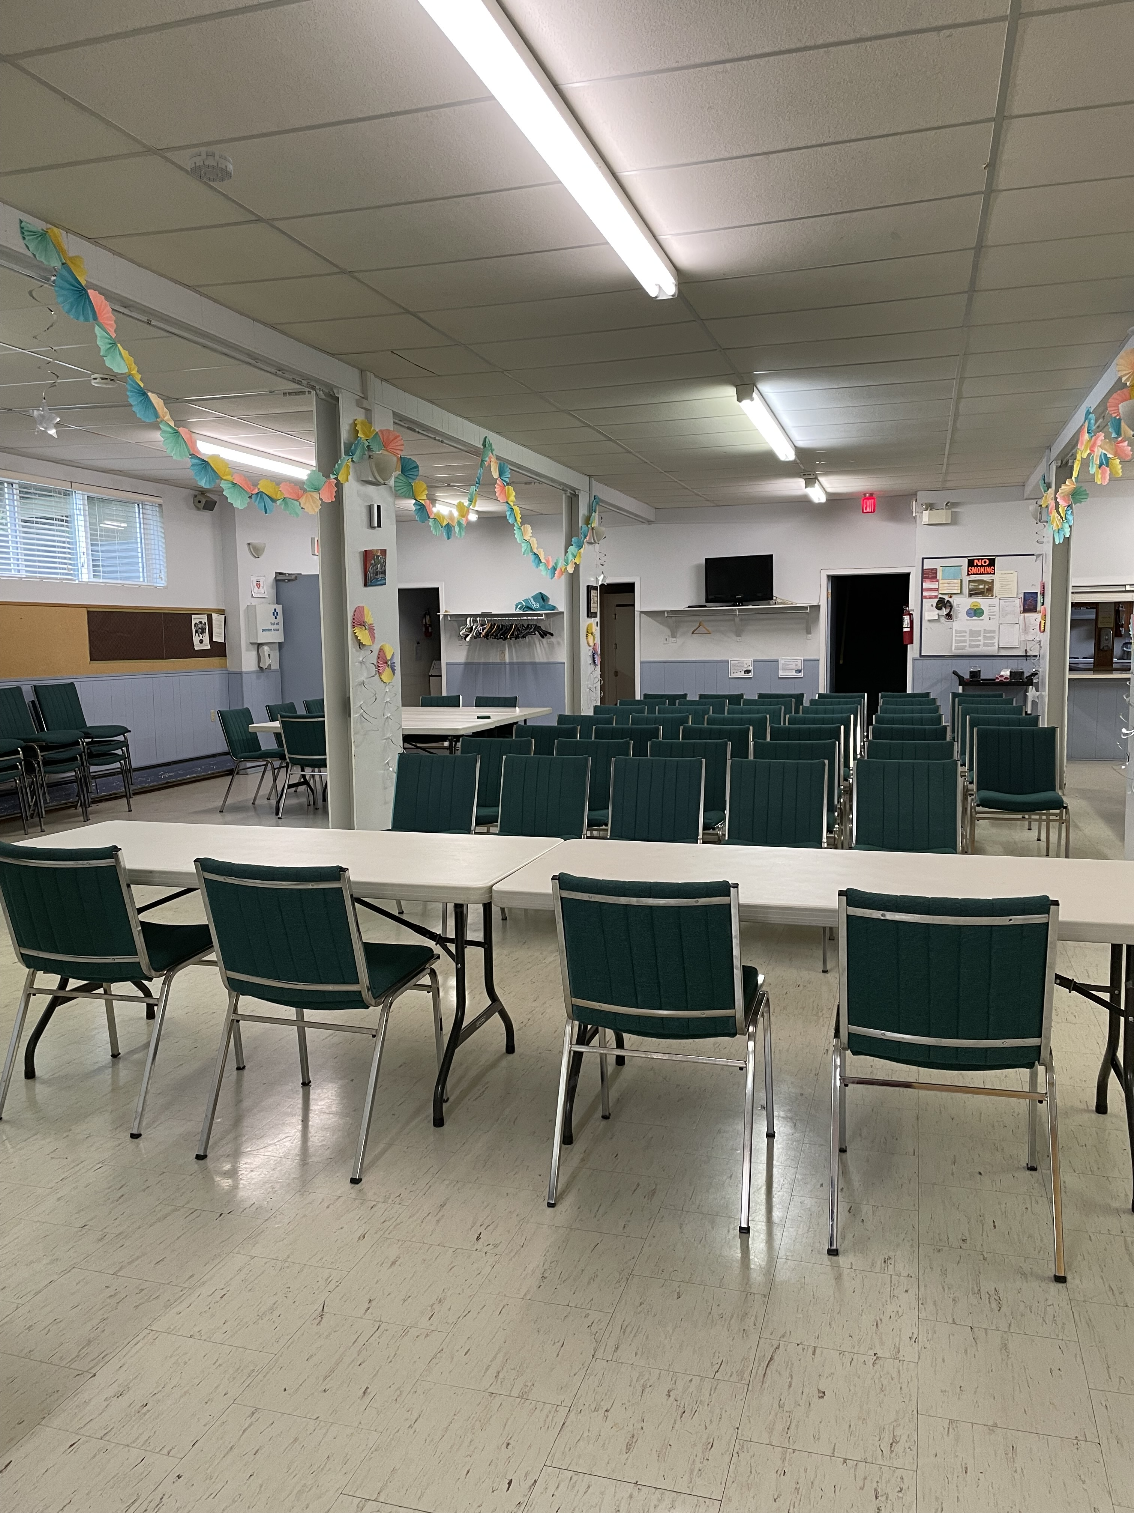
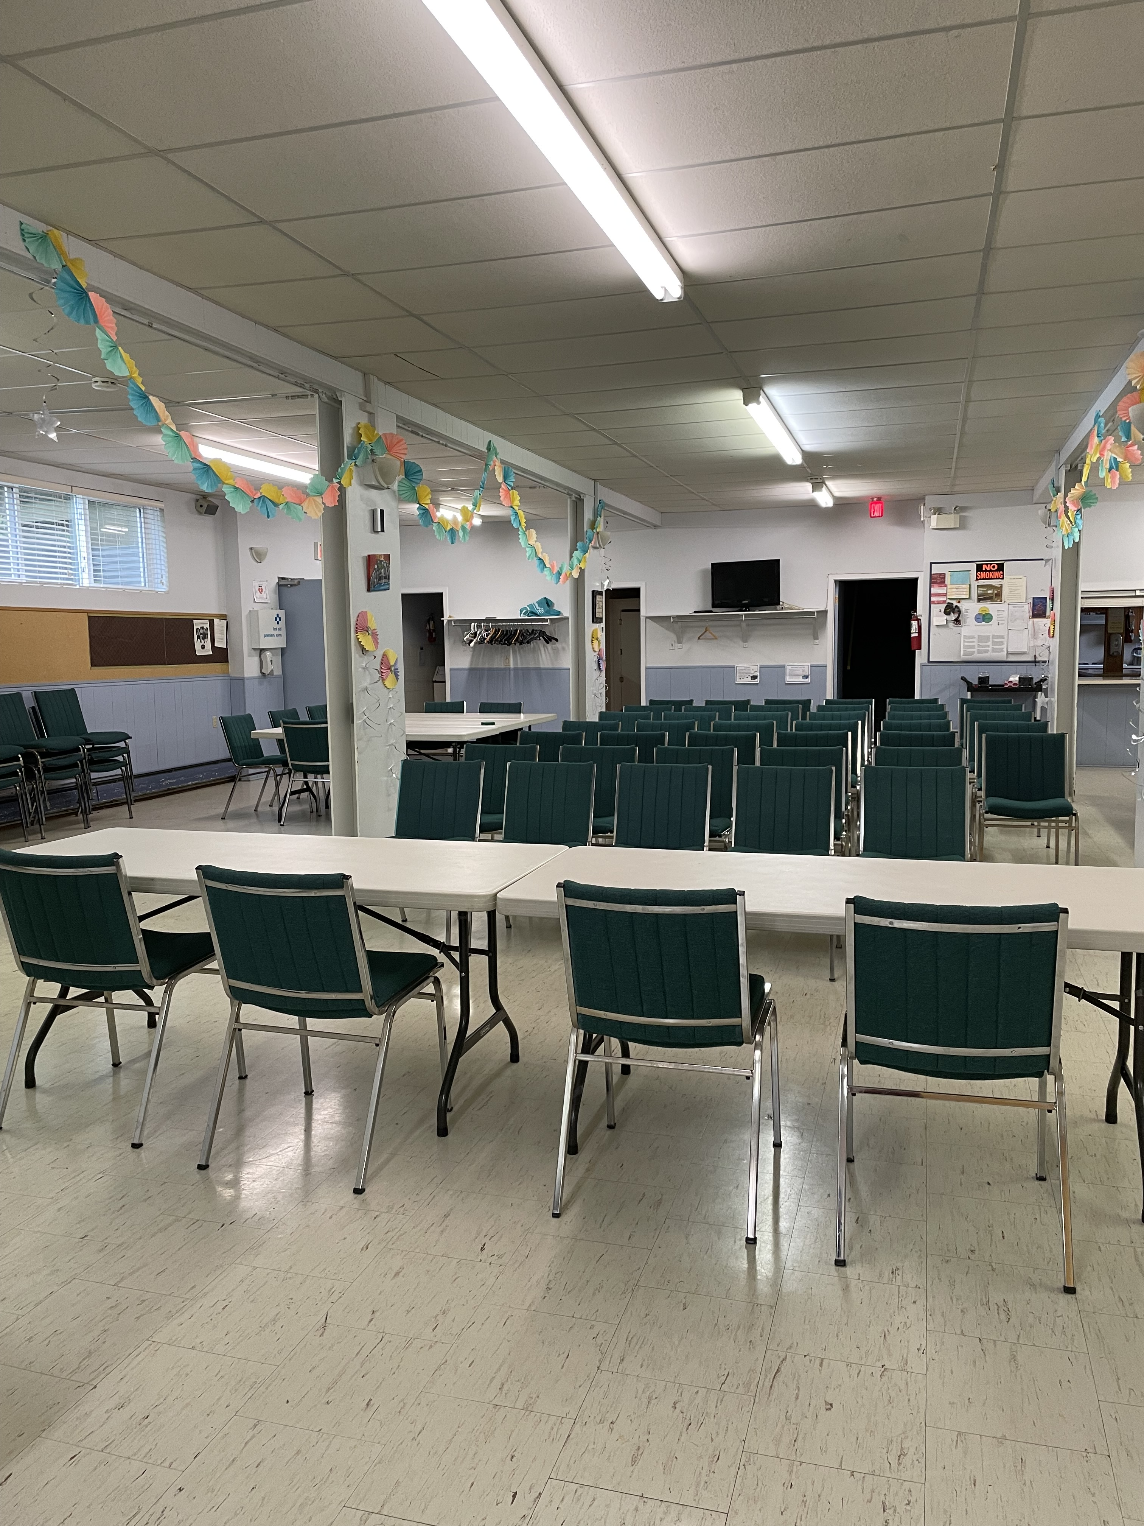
- smoke detector [188,149,233,183]
